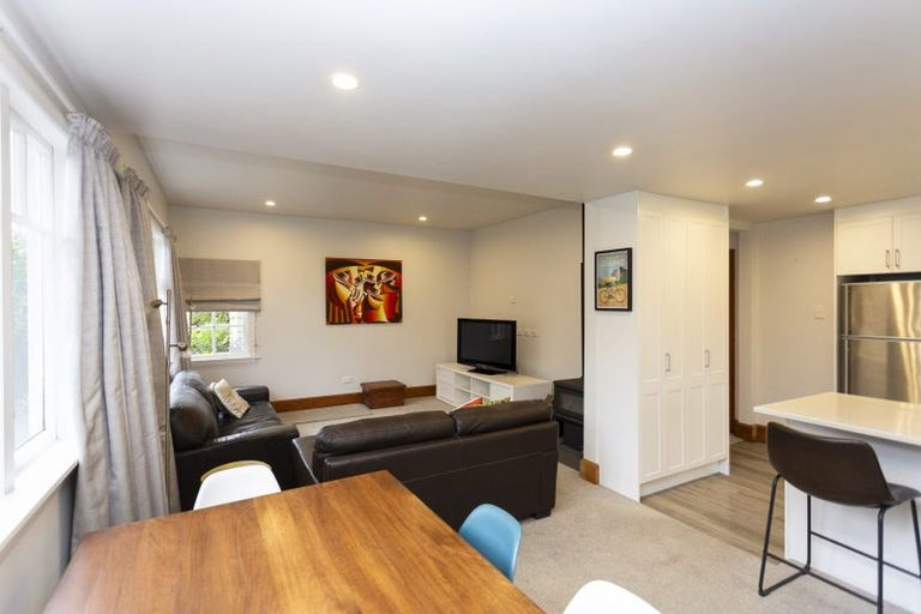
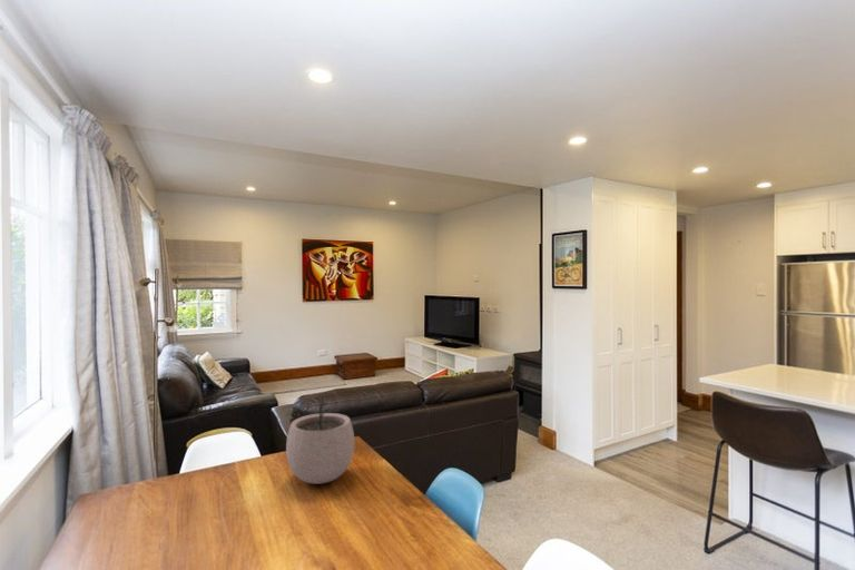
+ plant pot [285,395,356,485]
